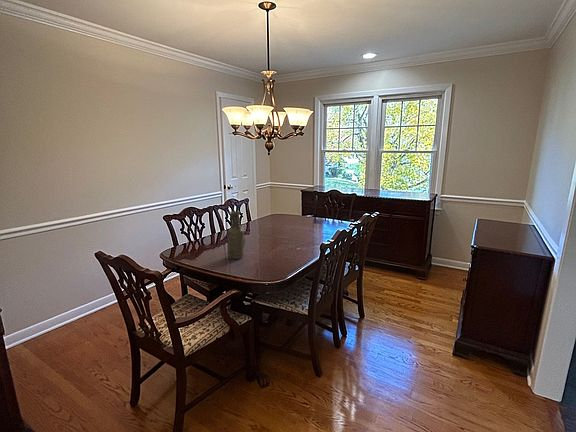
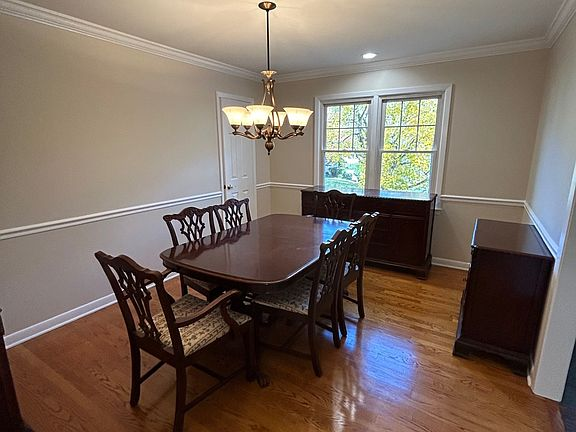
- vase [226,210,246,260]
